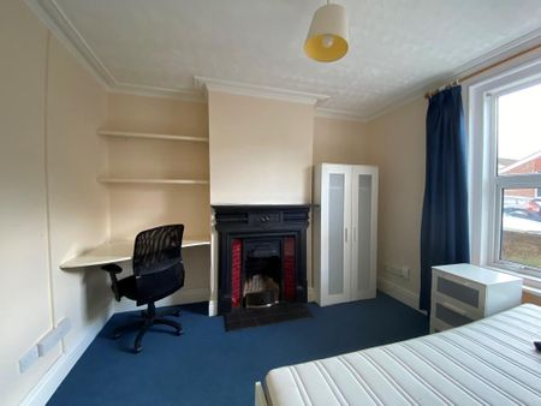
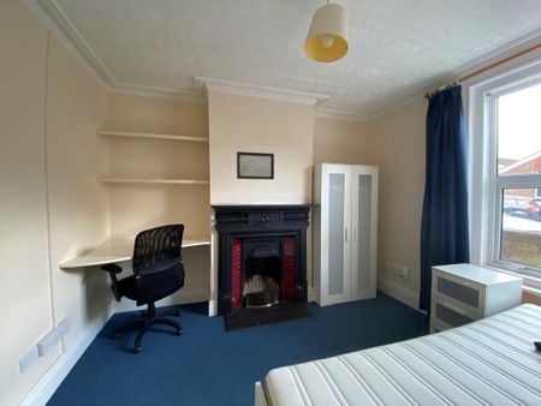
+ wall art [236,150,275,180]
